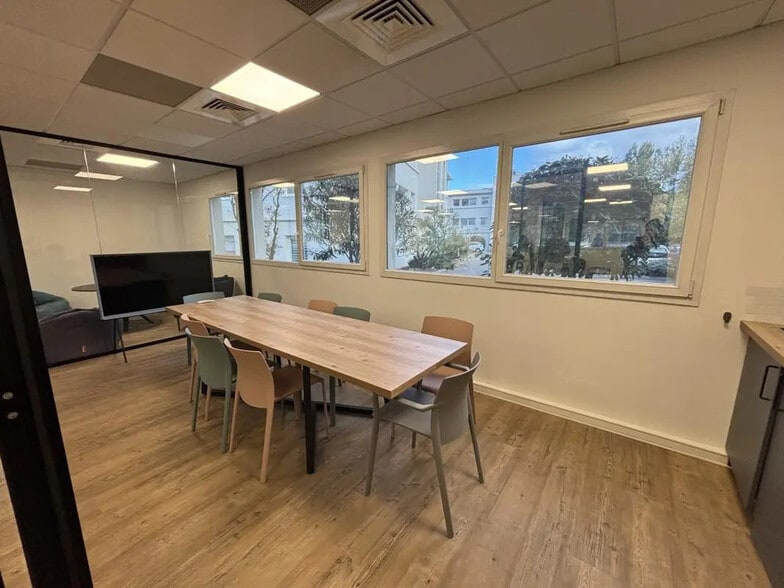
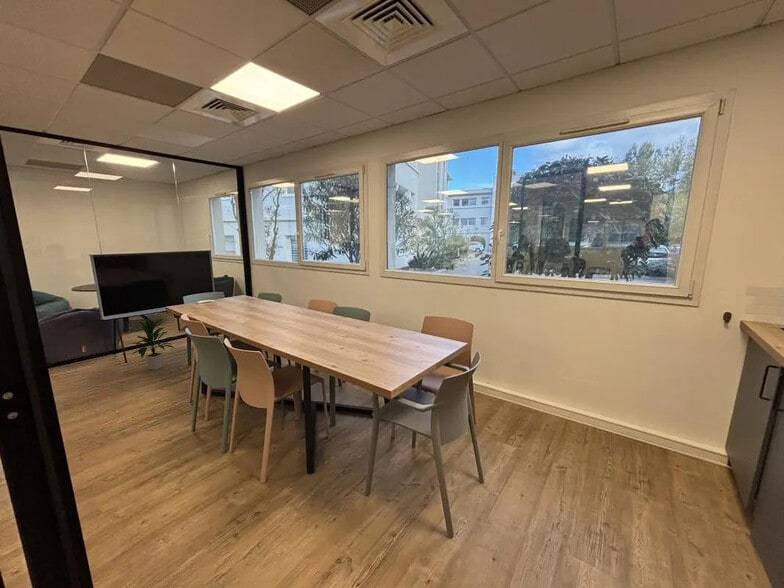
+ indoor plant [130,317,178,371]
